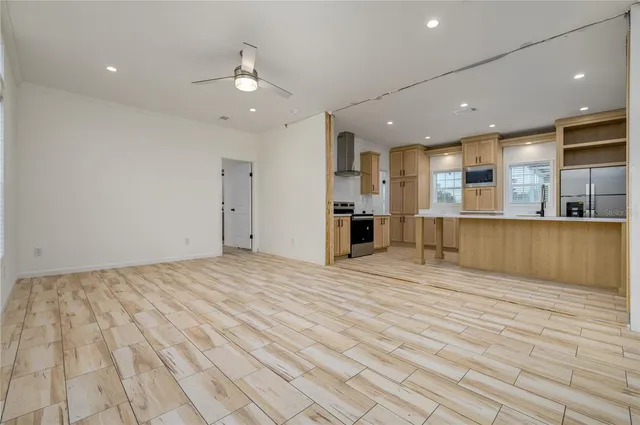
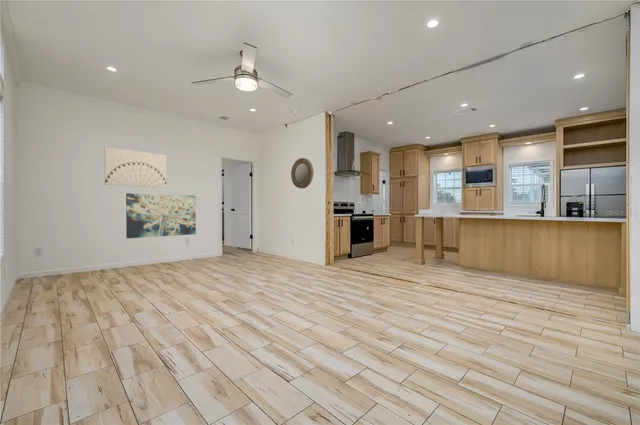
+ wall art [104,146,167,189]
+ wall art [125,192,197,239]
+ home mirror [290,157,315,189]
